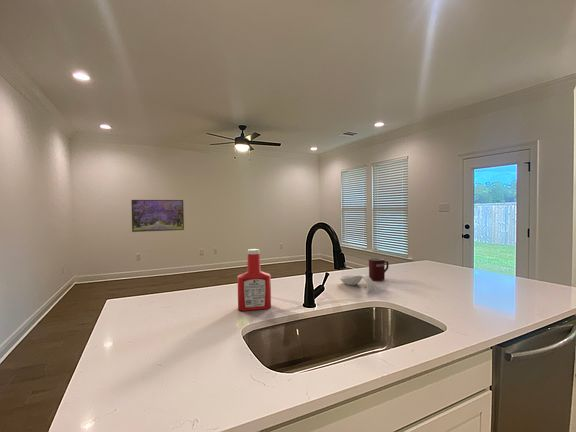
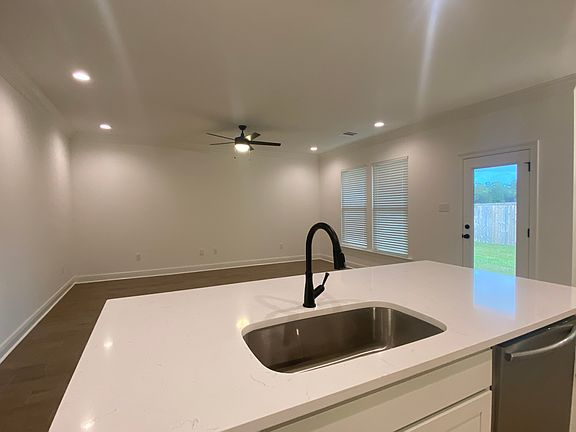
- spoon rest [339,274,376,293]
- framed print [131,199,185,233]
- mug [368,257,389,282]
- soap bottle [237,248,272,312]
